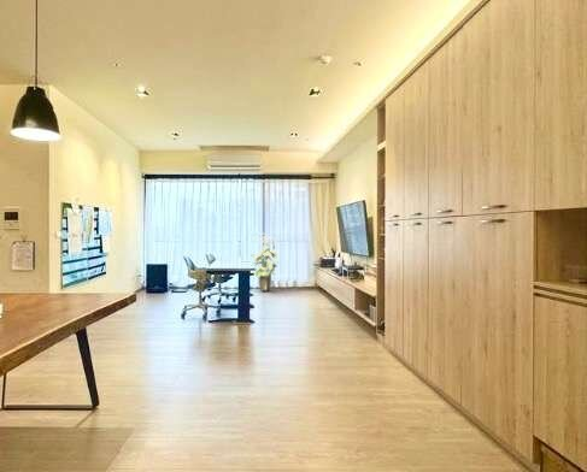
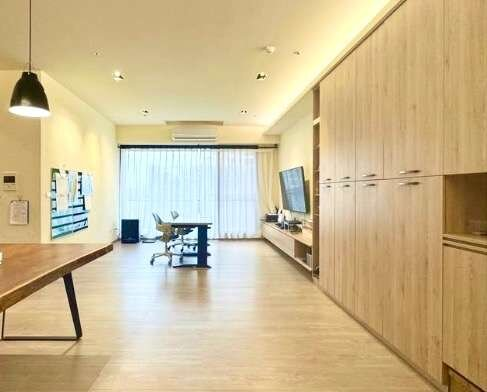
- indoor plant [250,231,280,293]
